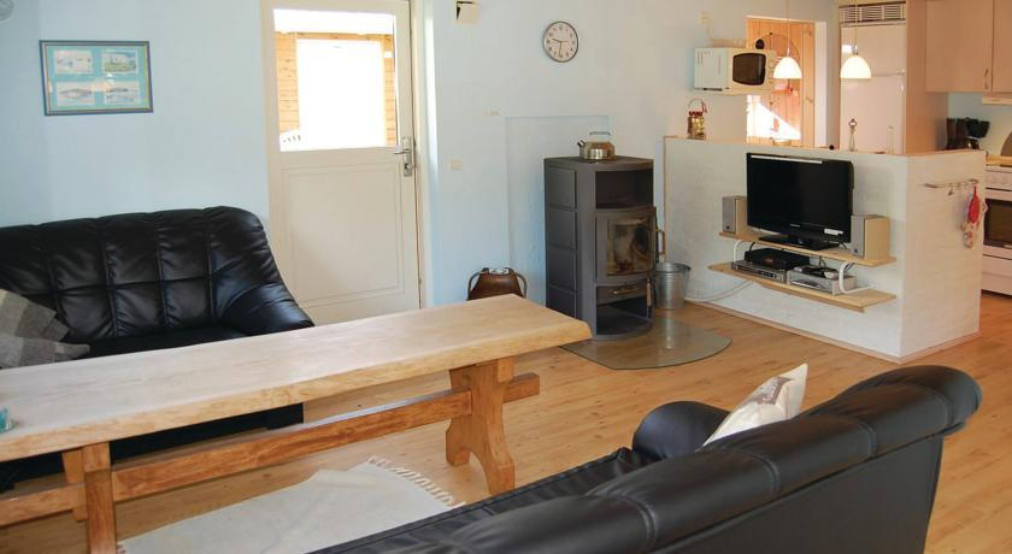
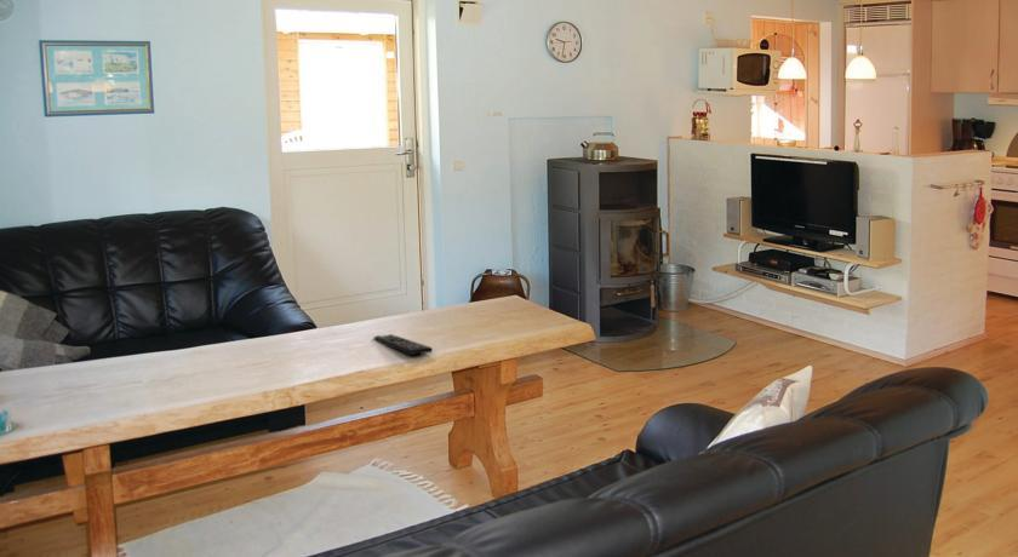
+ remote control [372,333,433,356]
